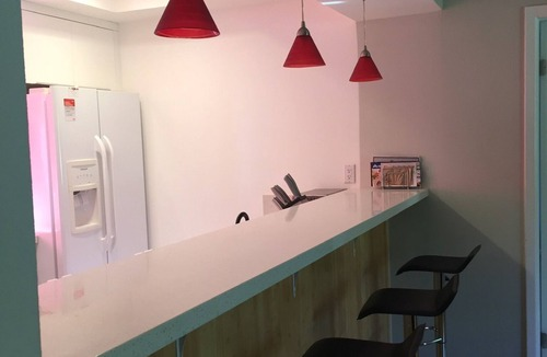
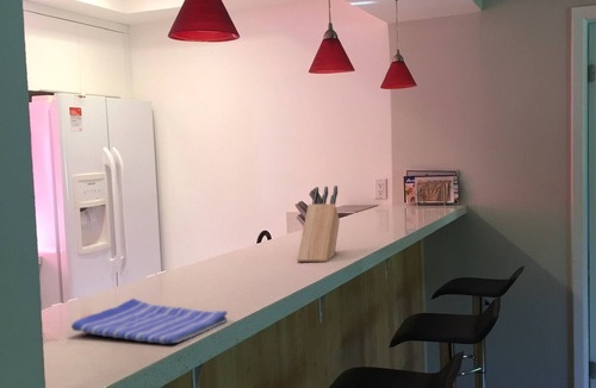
+ knife block [296,184,341,263]
+ dish towel [70,298,229,345]
